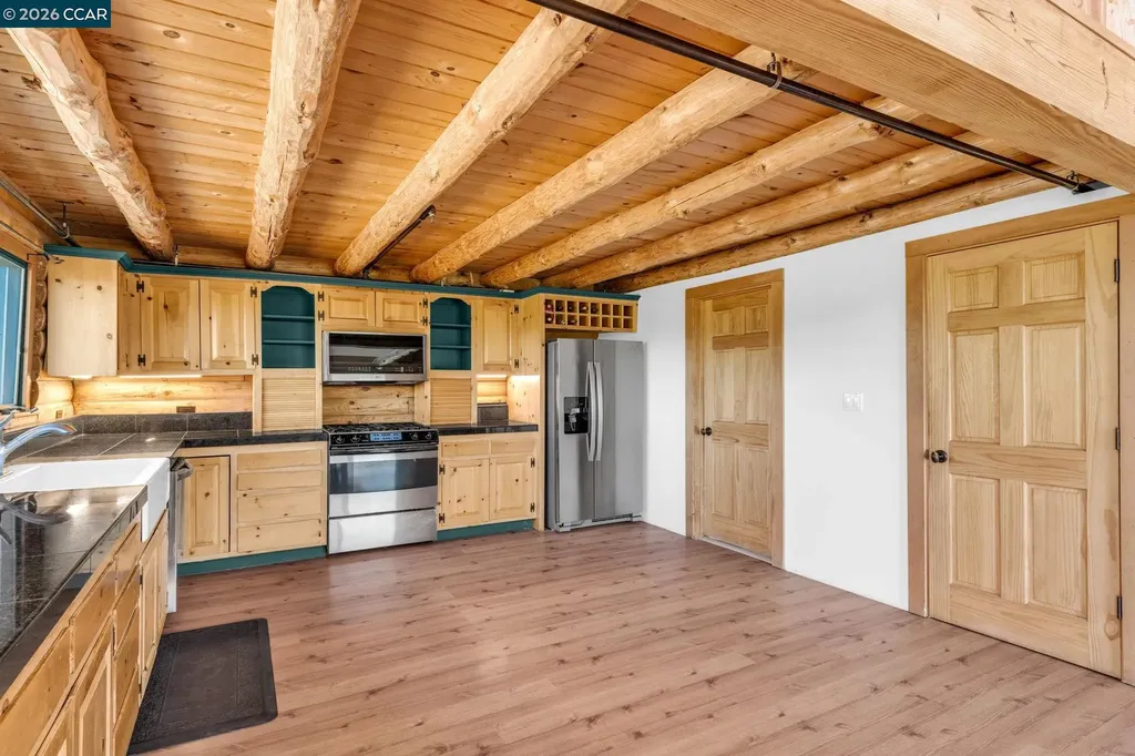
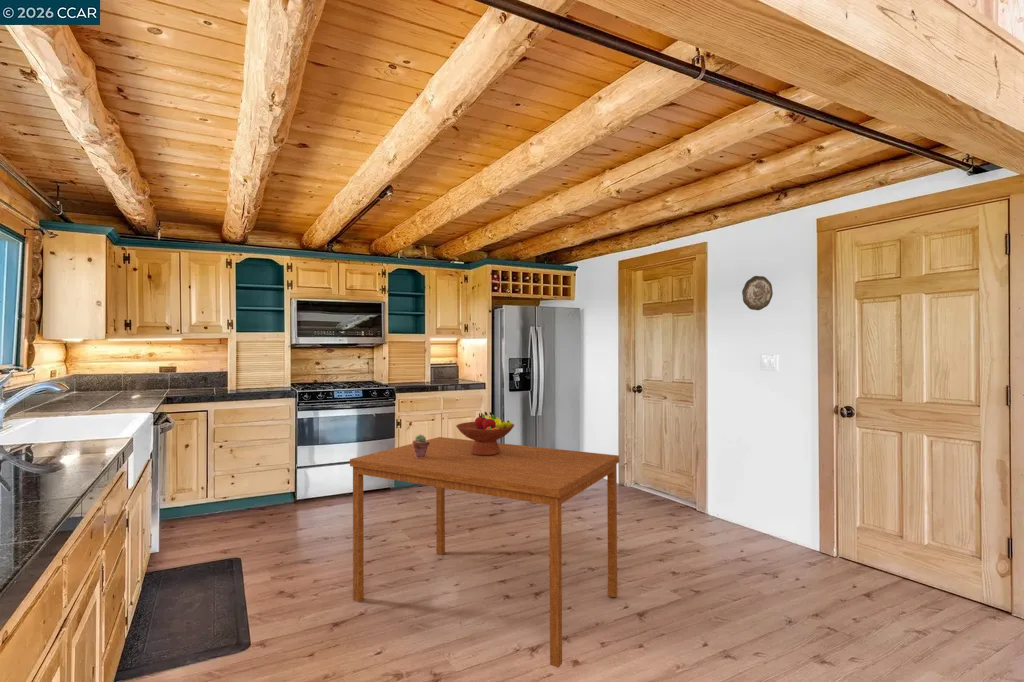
+ decorative plate [741,275,774,311]
+ potted succulent [411,434,430,458]
+ dining table [349,436,620,669]
+ fruit bowl [455,411,515,456]
